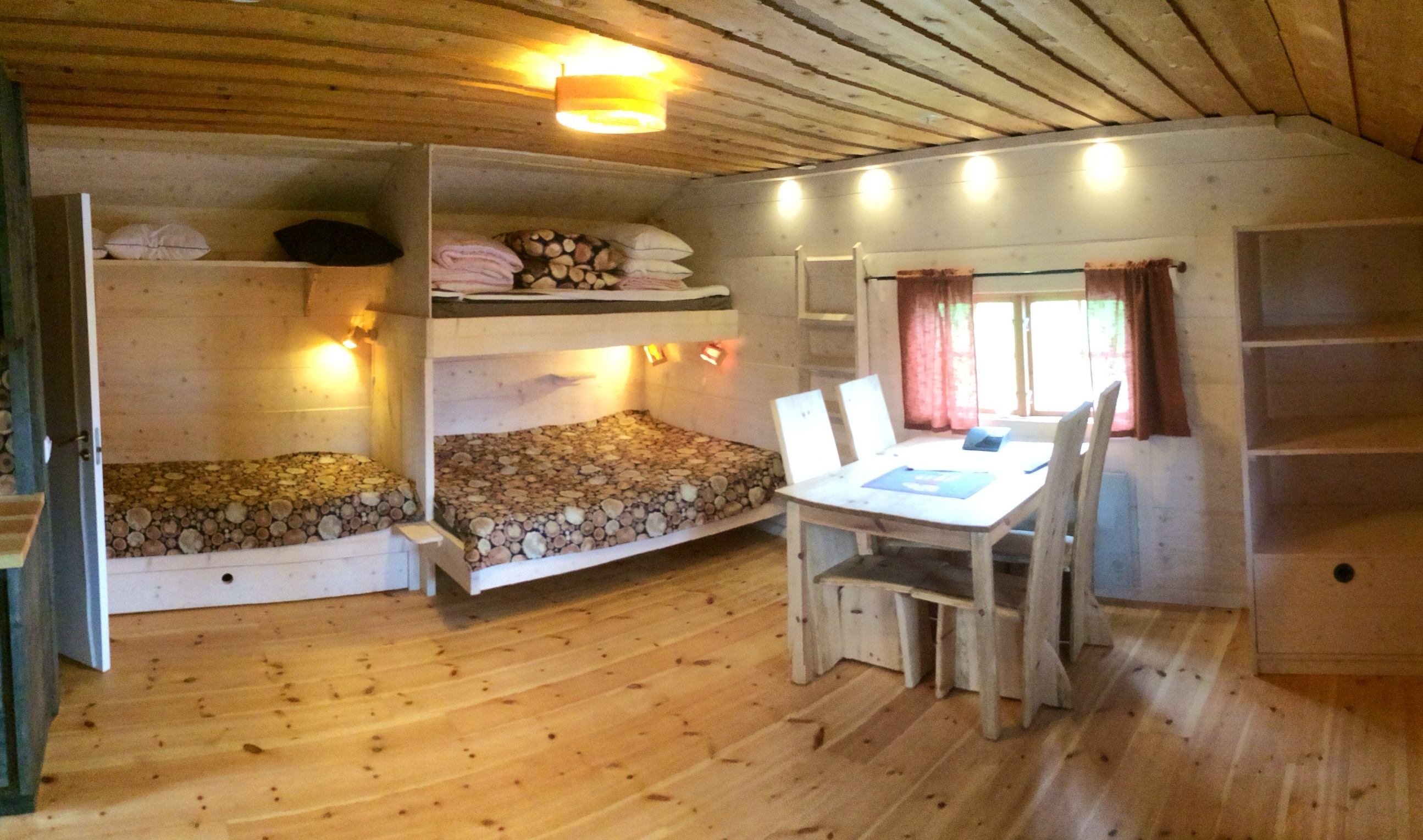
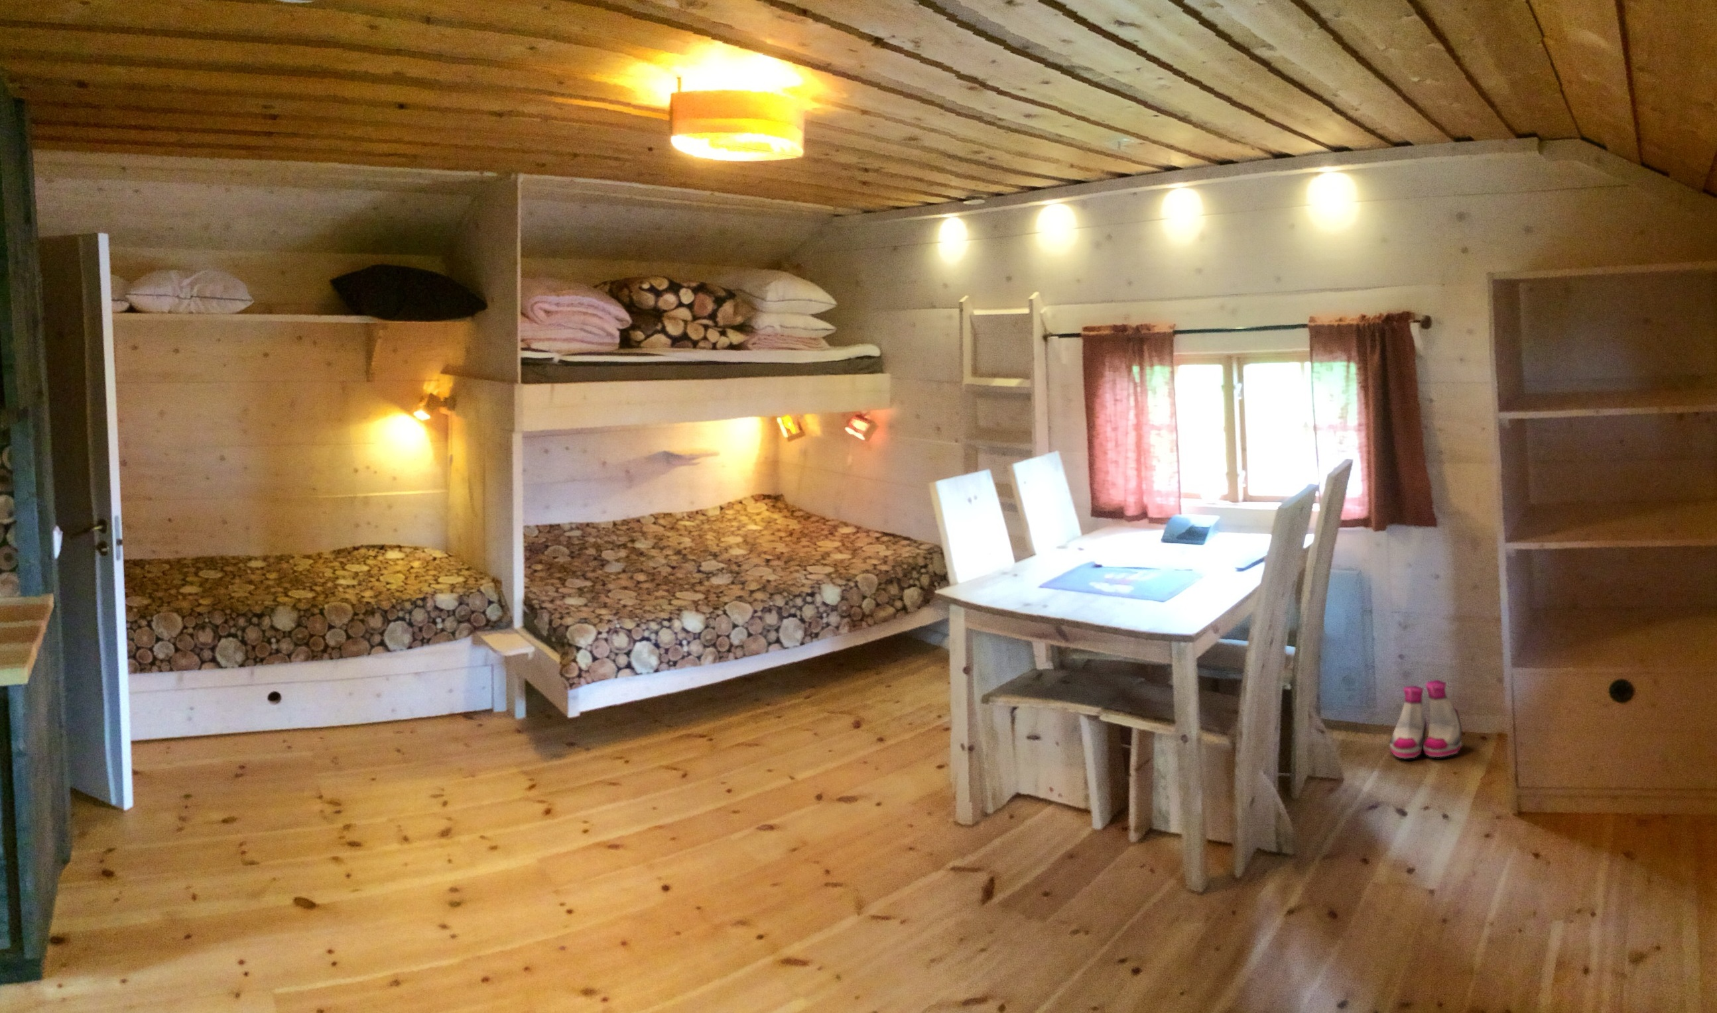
+ boots [1389,679,1462,760]
